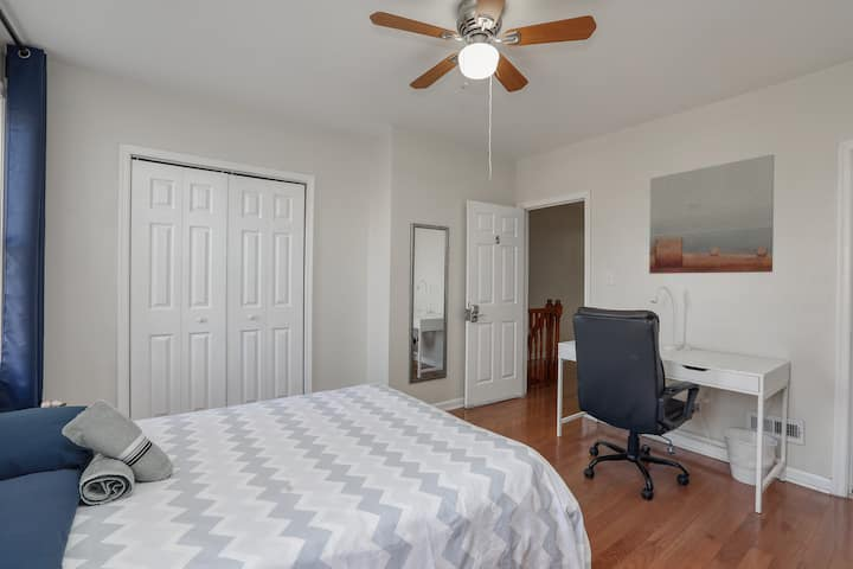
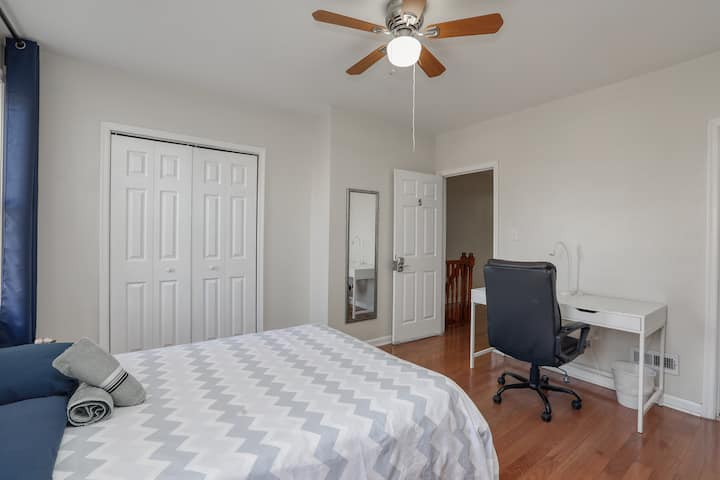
- wall art [648,153,776,275]
